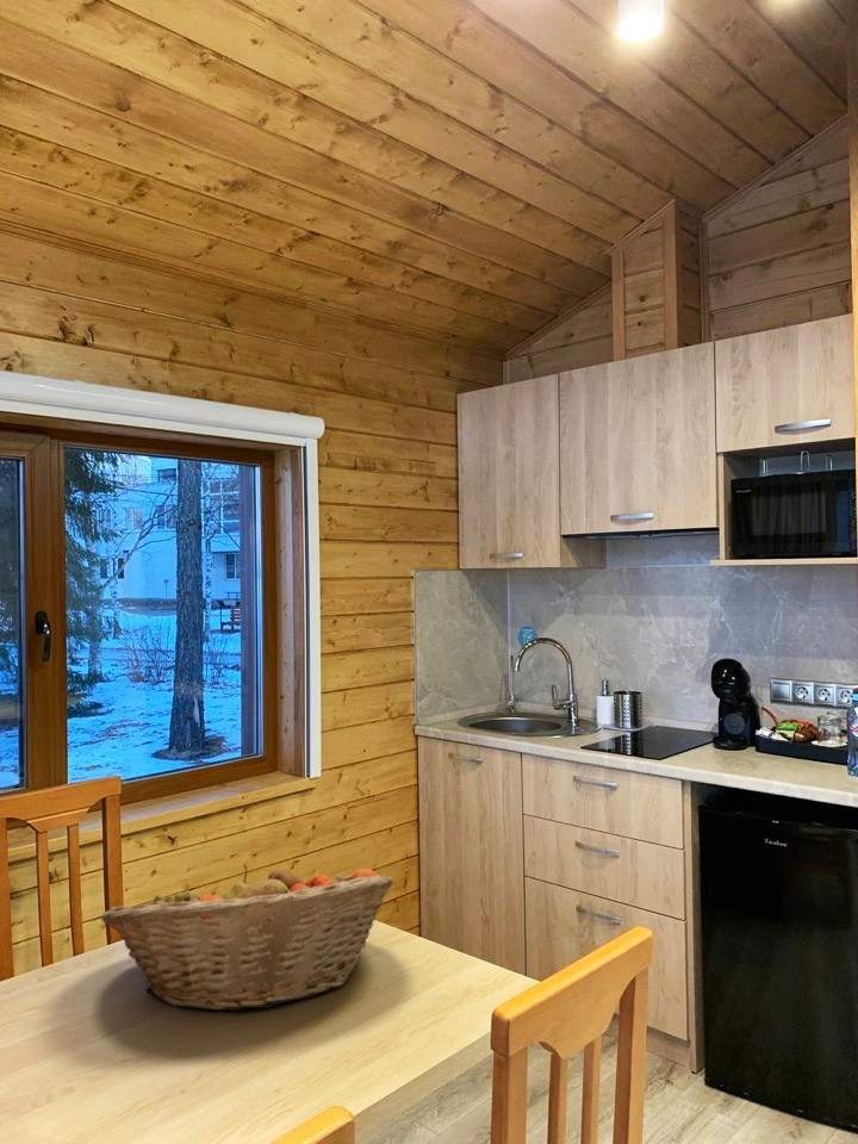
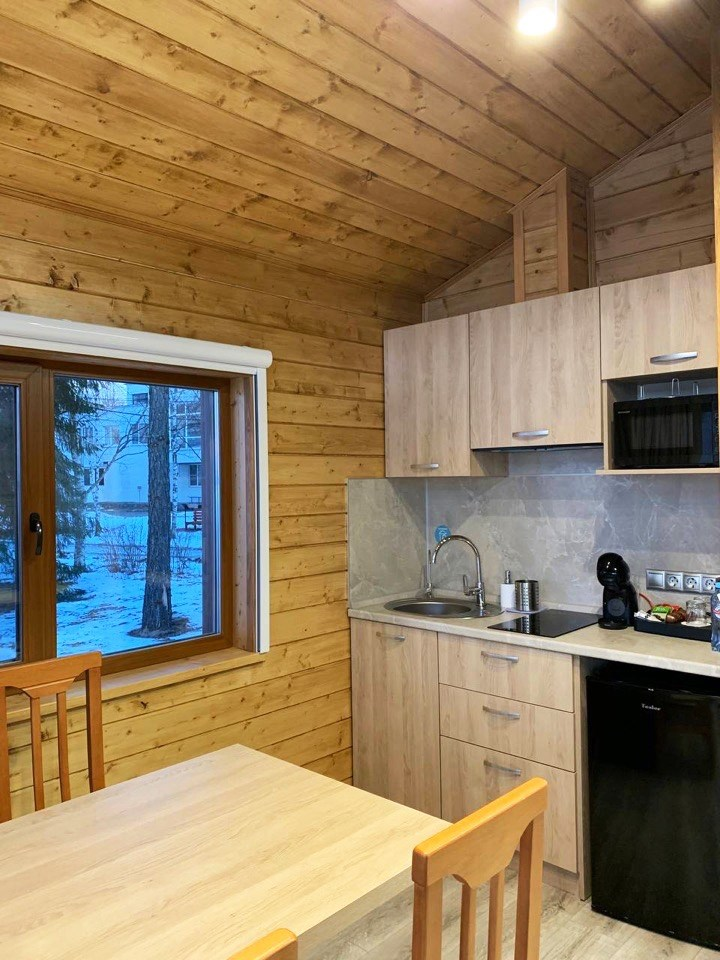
- fruit basket [100,863,394,1012]
